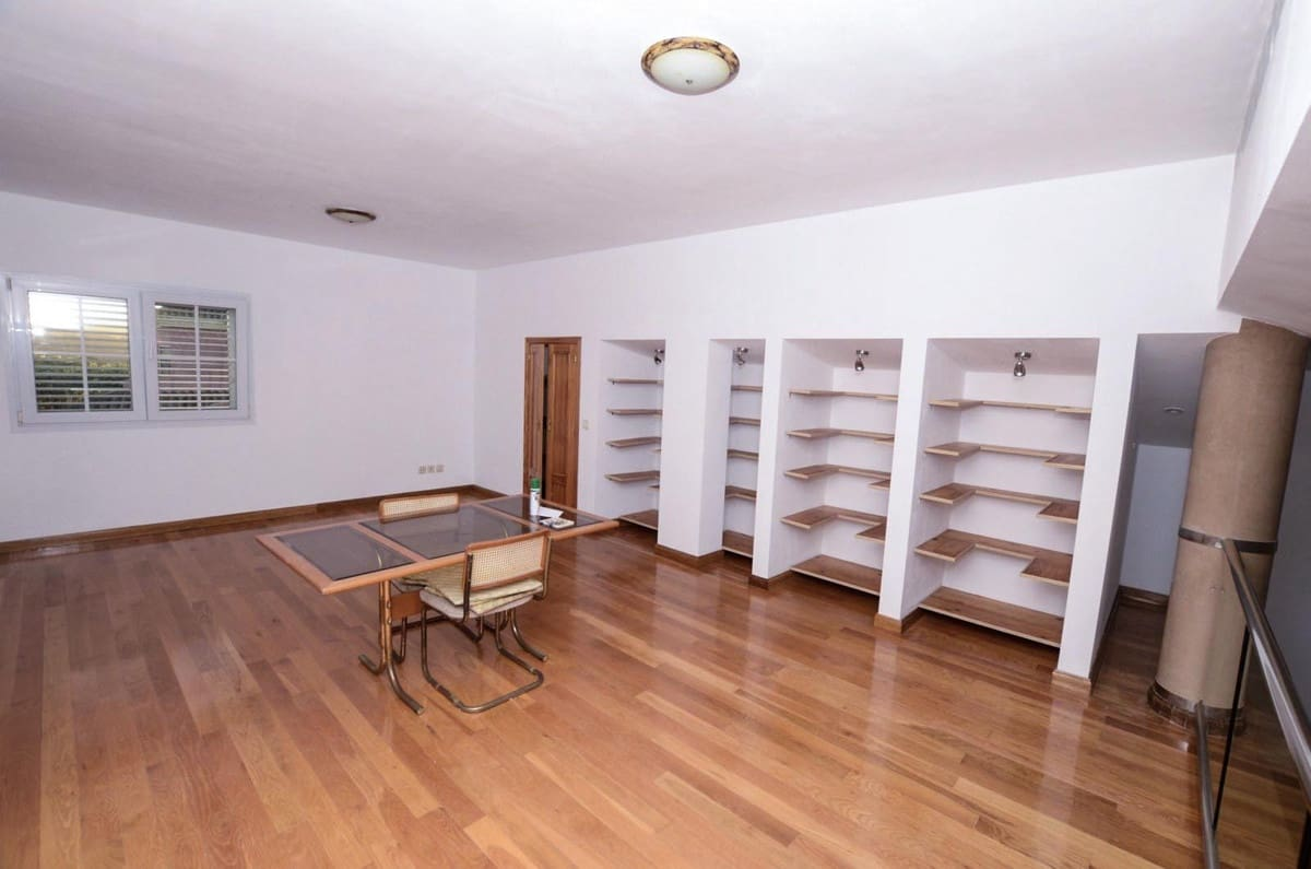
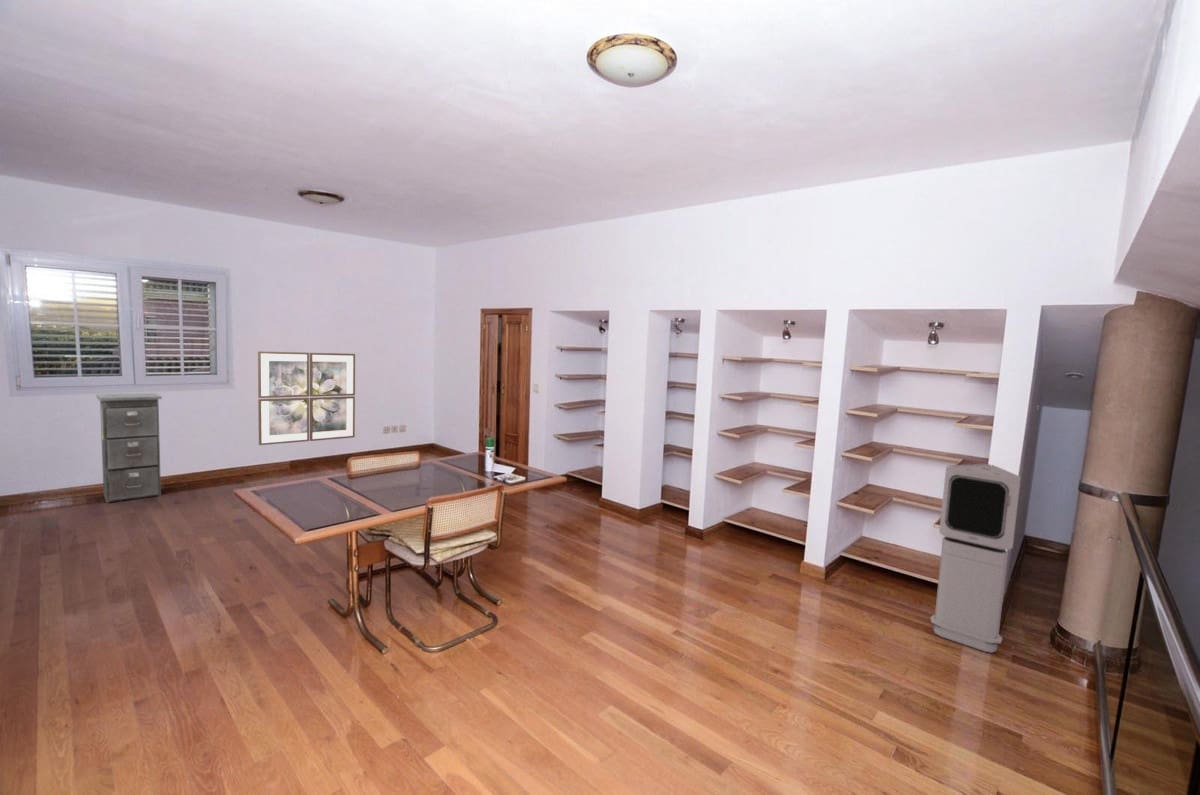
+ wall art [257,350,356,446]
+ air purifier [929,463,1021,654]
+ filing cabinet [96,392,163,504]
